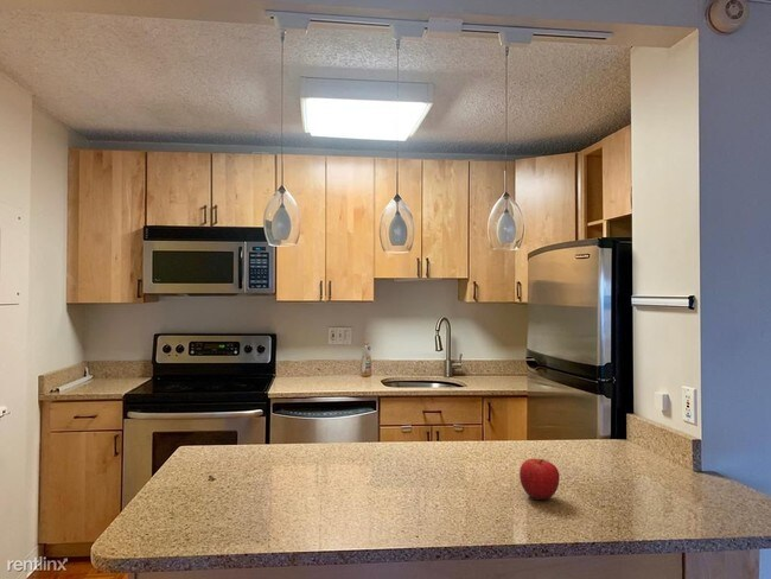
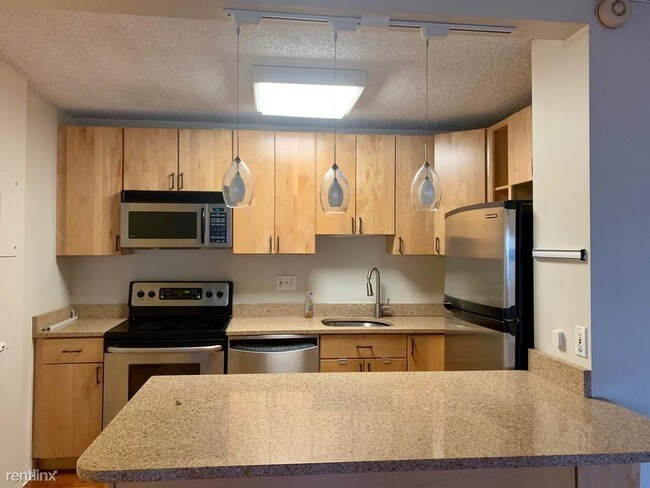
- fruit [518,458,561,501]
